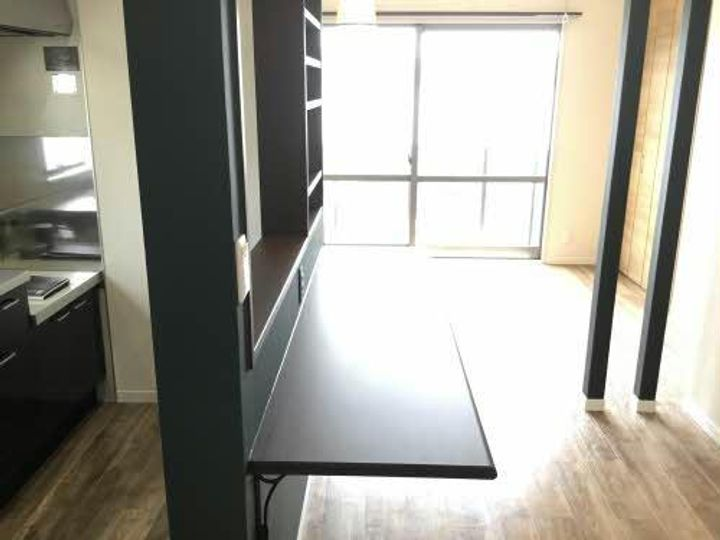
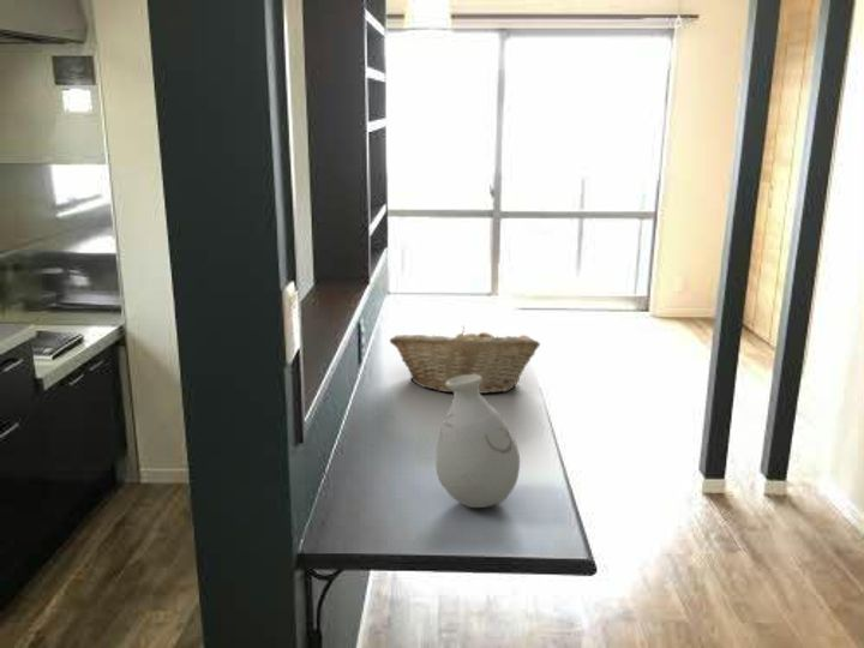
+ vase [436,376,521,509]
+ fruit basket [389,325,541,395]
